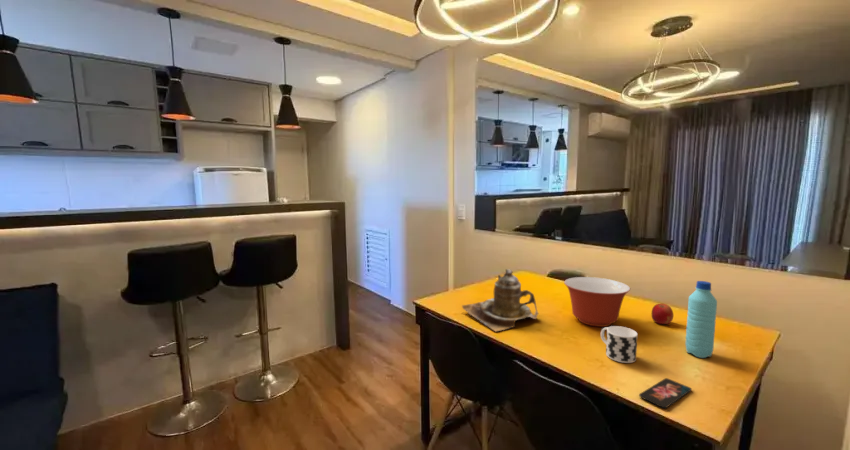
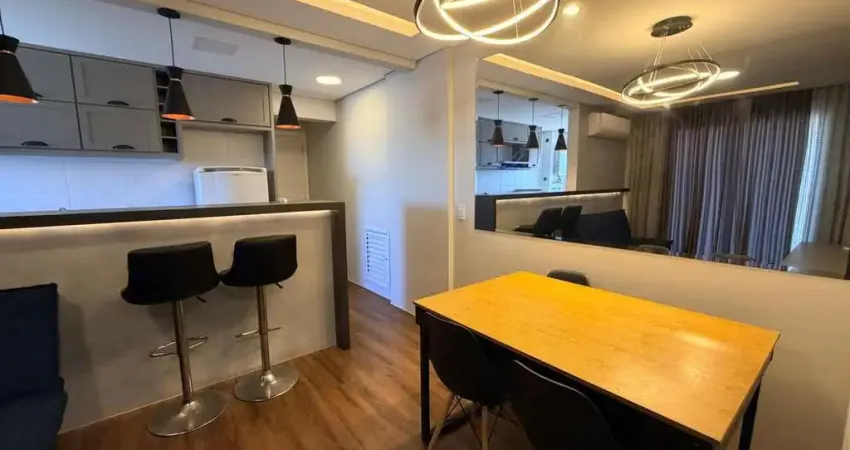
- teapot [461,268,540,333]
- cup [600,325,638,364]
- fruit [651,303,674,325]
- mixing bowl [563,276,631,328]
- water bottle [684,280,718,359]
- smartphone [638,377,693,409]
